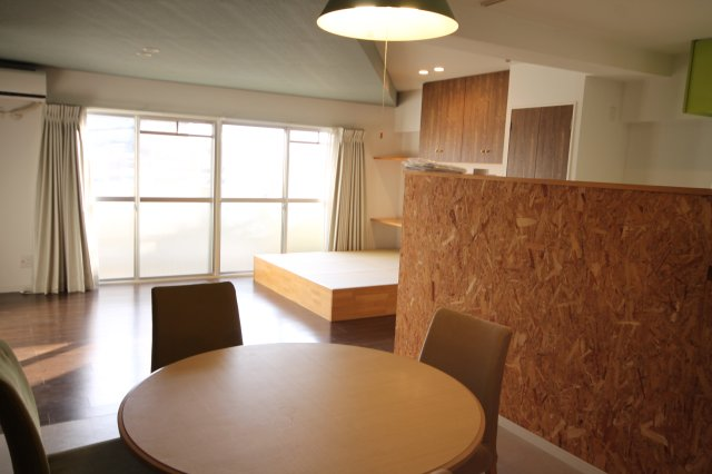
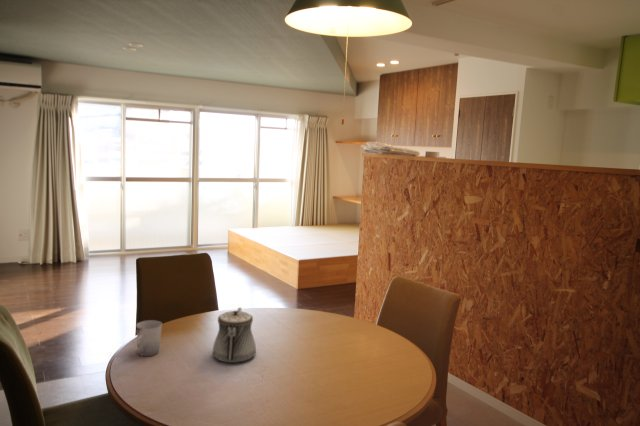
+ teapot [211,307,257,364]
+ cup [135,319,163,357]
